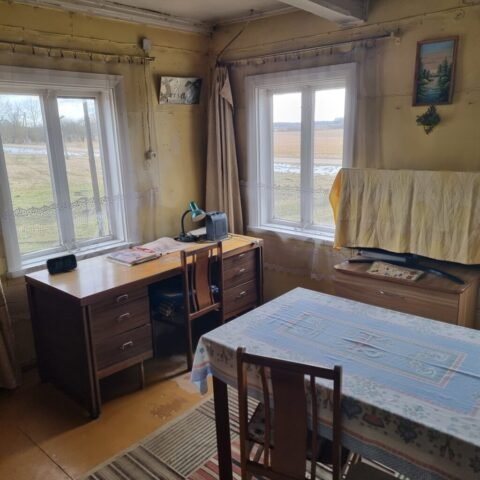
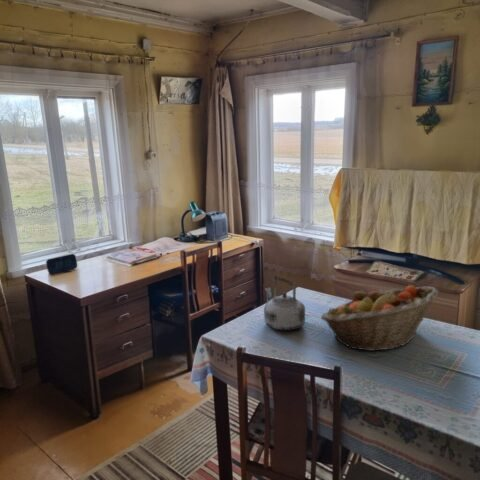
+ kettle [263,273,306,332]
+ fruit basket [320,284,439,352]
